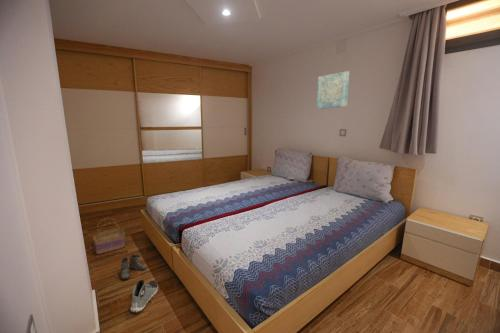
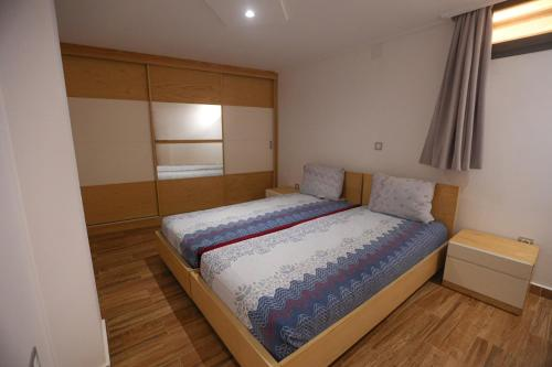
- boots [119,253,148,281]
- sneaker [130,279,159,313]
- wall art [316,70,350,110]
- basket [92,217,126,255]
